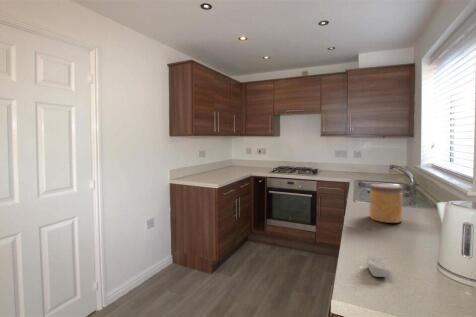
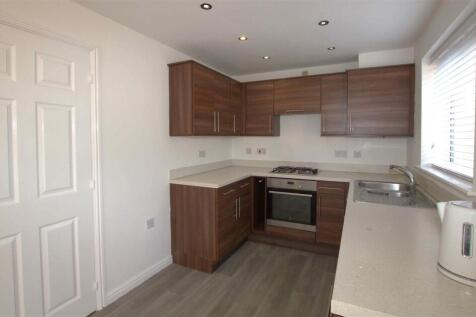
- soap bar [365,254,388,278]
- jar [369,183,404,224]
